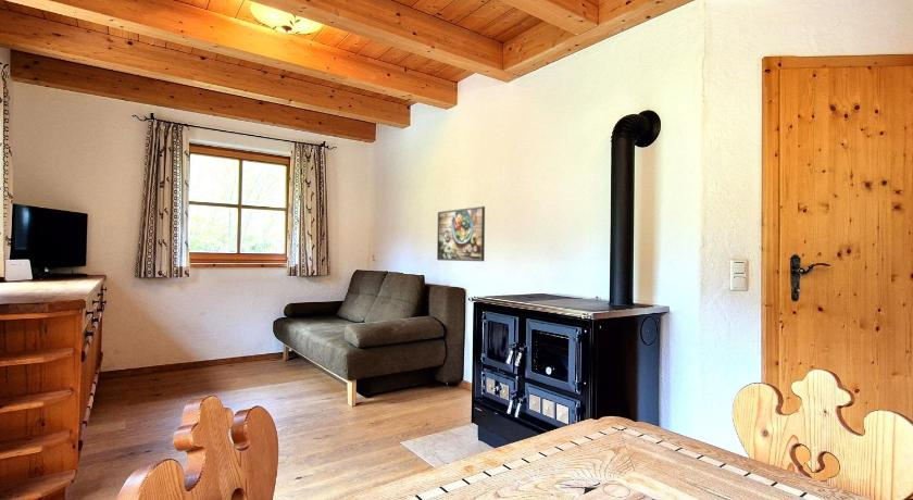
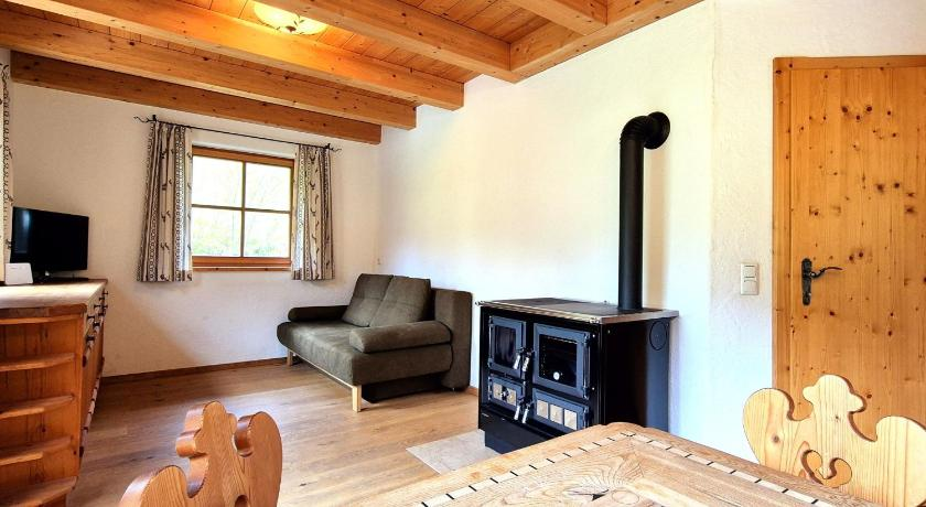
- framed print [436,205,486,262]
